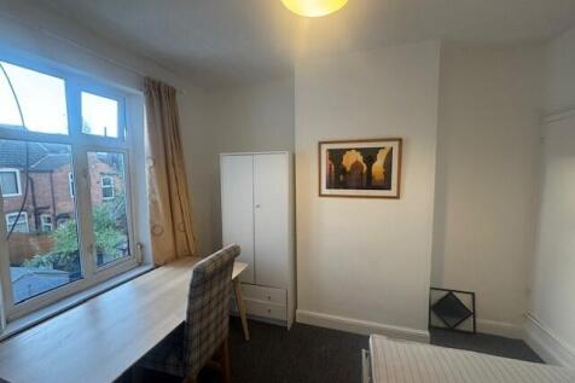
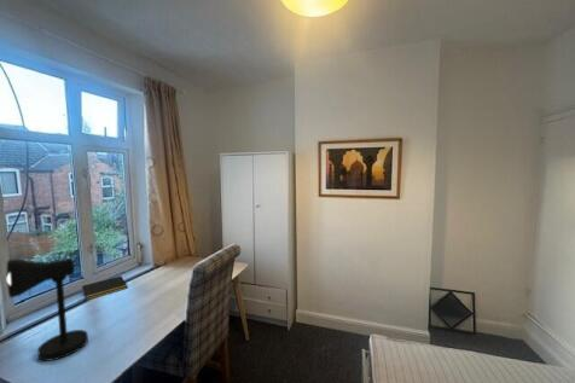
+ notepad [81,275,129,301]
+ desk lamp [5,257,89,362]
